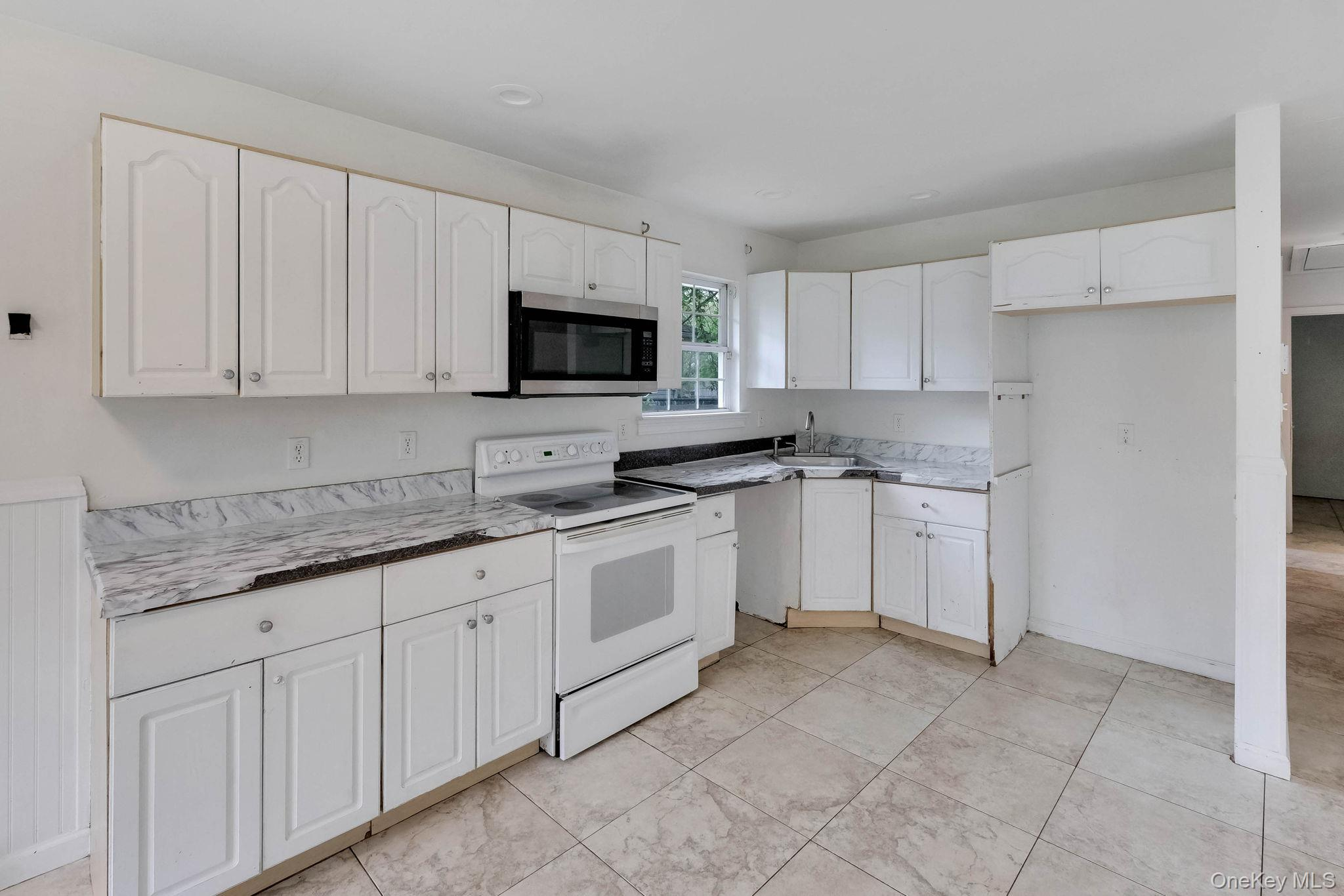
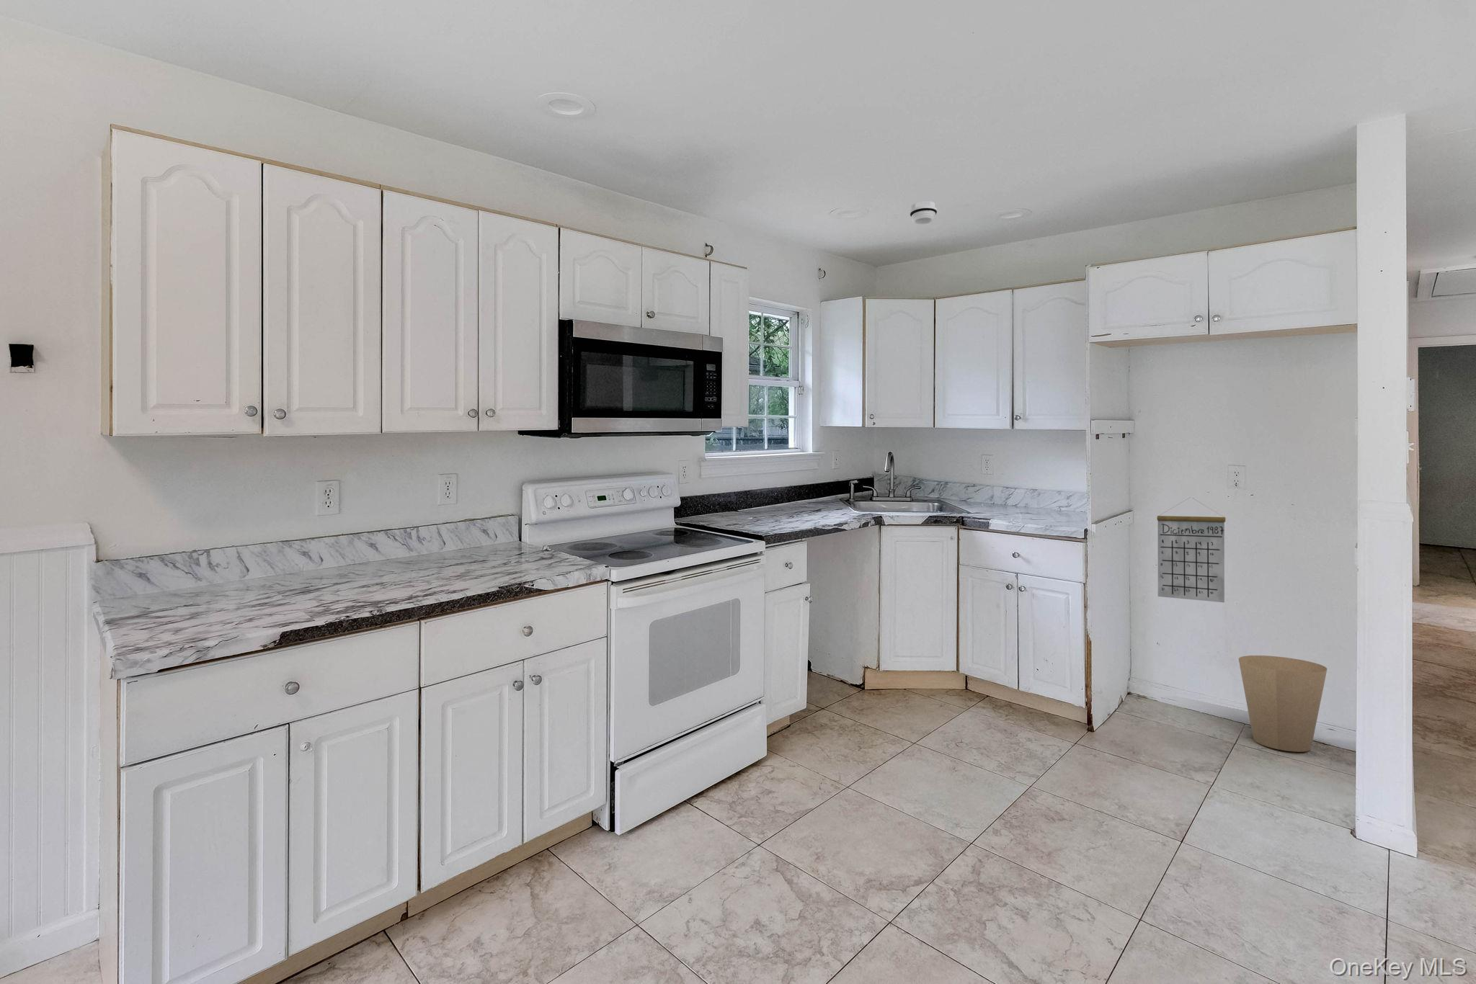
+ trash can [1238,655,1328,752]
+ smoke detector [909,200,938,225]
+ calendar [1156,497,1226,603]
